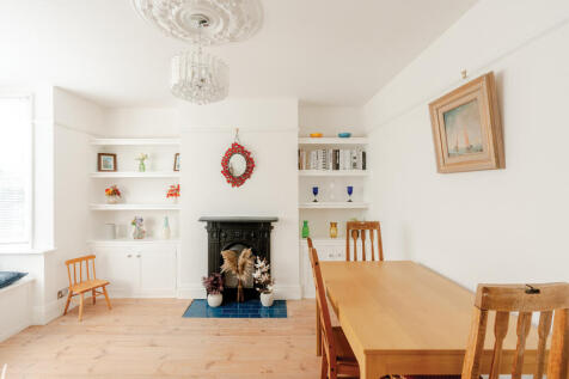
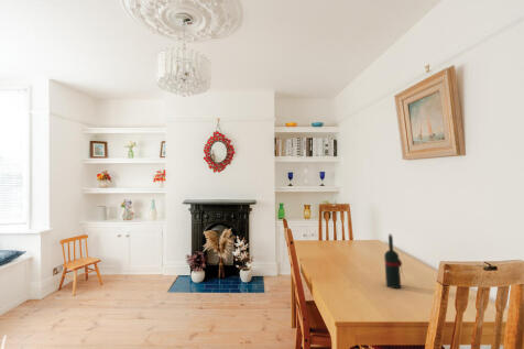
+ wine bottle [383,233,405,290]
